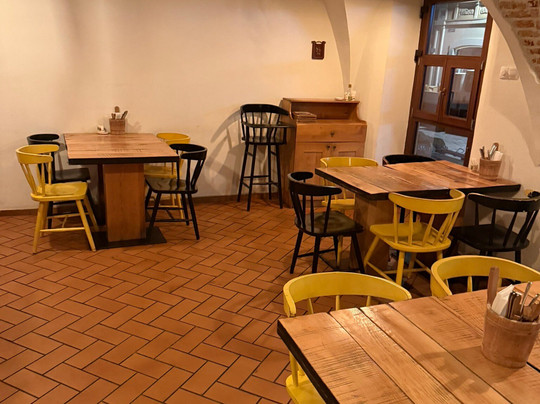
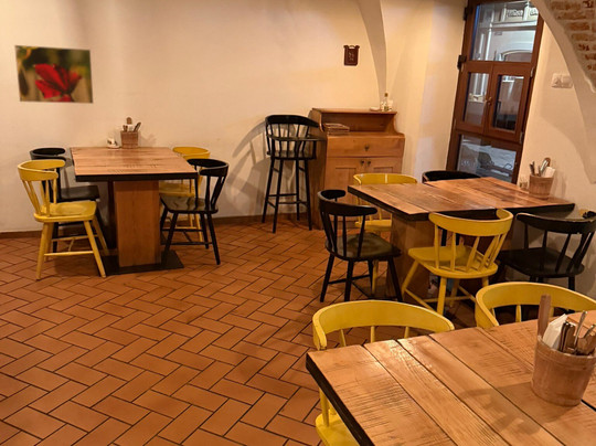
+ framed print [13,44,95,105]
